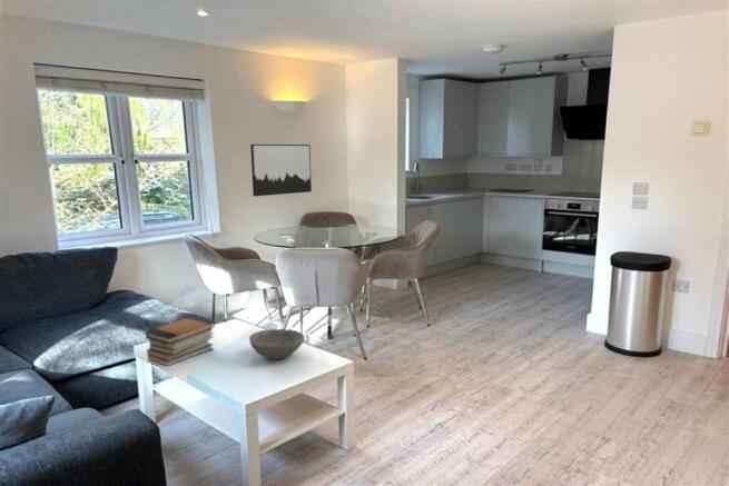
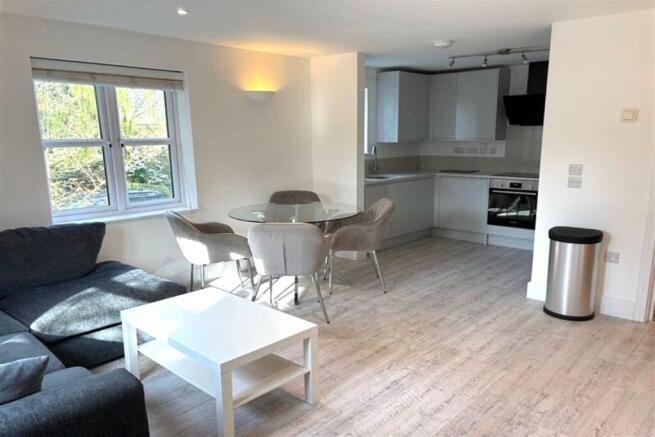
- wall art [249,143,313,197]
- bowl [248,328,305,360]
- book stack [144,315,217,367]
